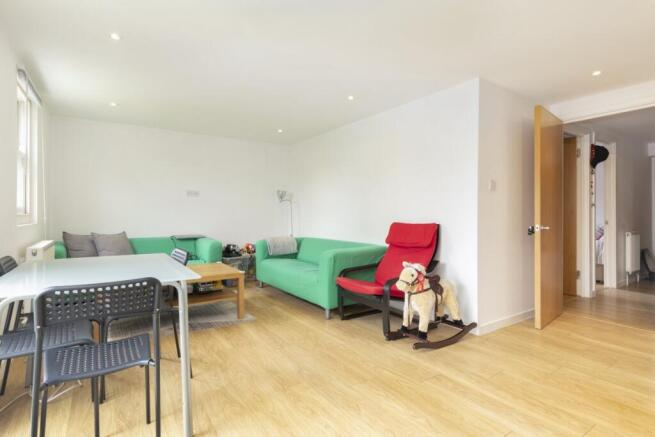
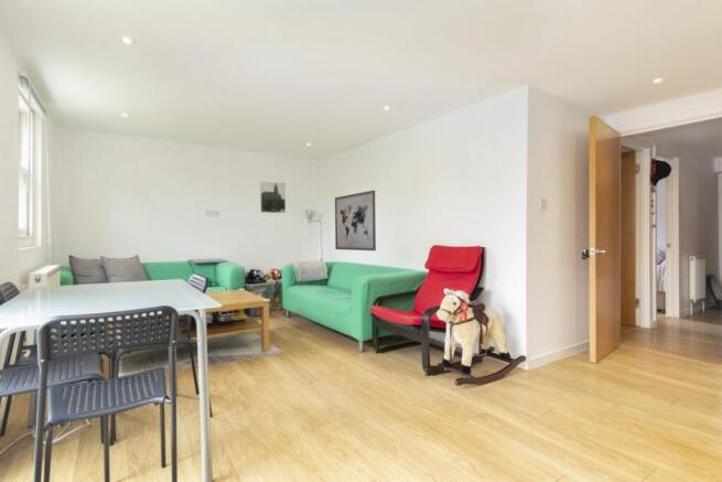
+ wall art [334,189,377,251]
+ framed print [259,180,287,214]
